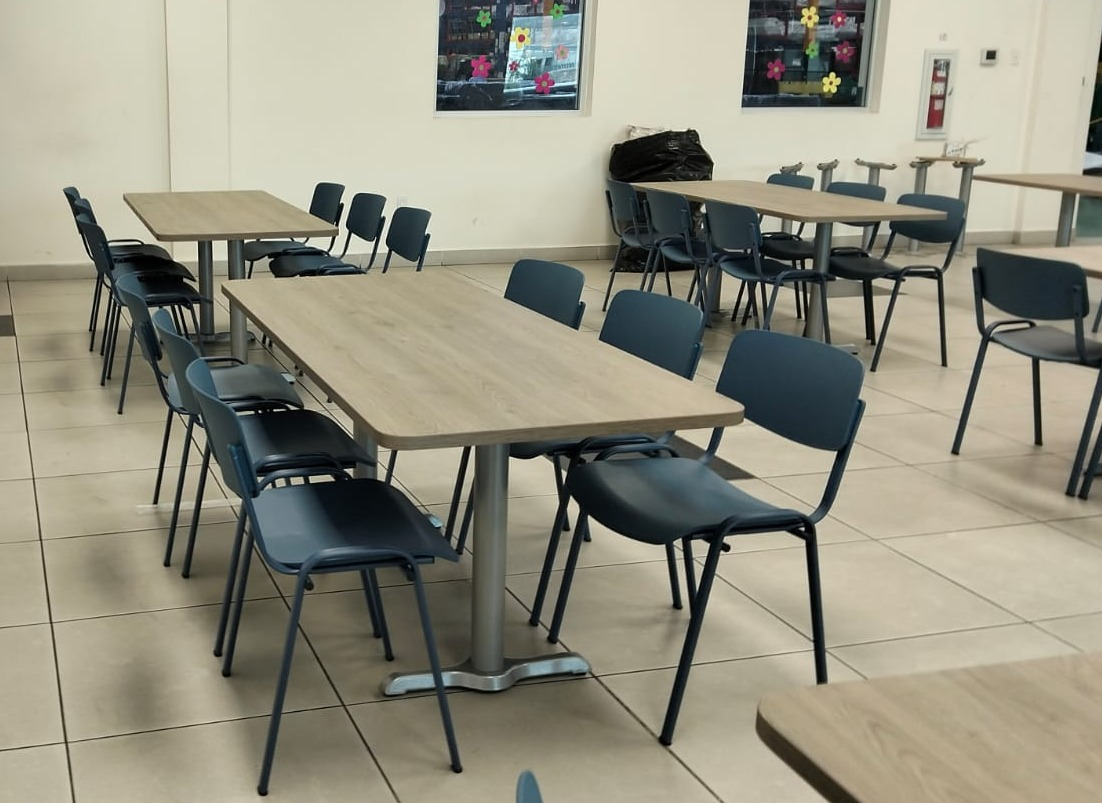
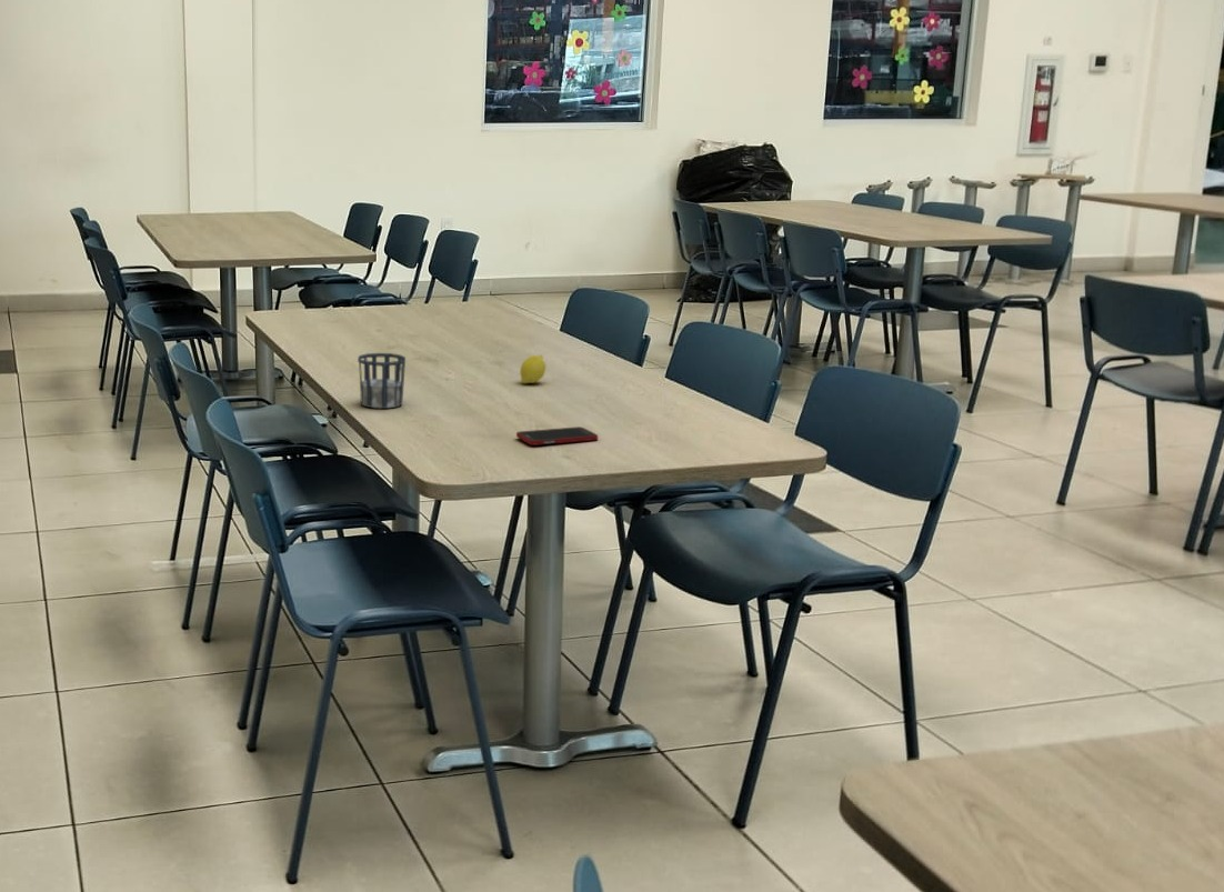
+ cell phone [515,425,599,447]
+ cup [357,352,407,410]
+ fruit [519,354,546,384]
